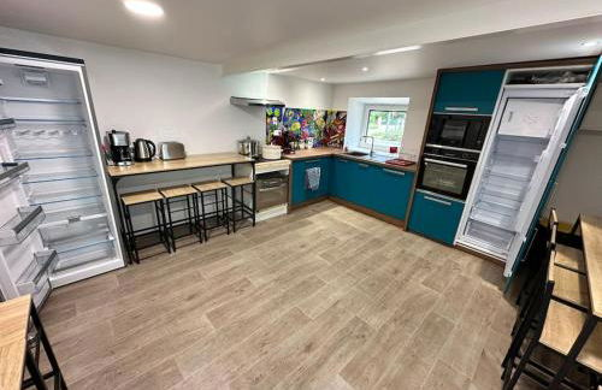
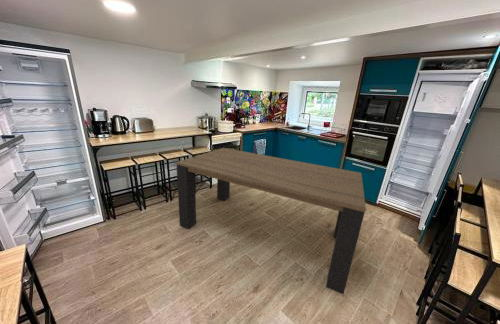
+ dining table [175,147,367,295]
